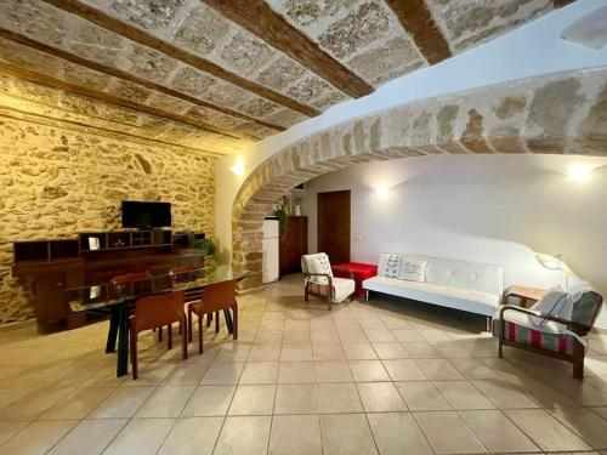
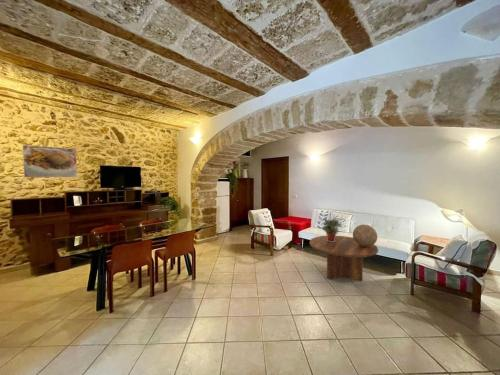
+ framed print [22,144,78,178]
+ coffee table [309,235,379,282]
+ decorative sphere [352,224,378,247]
+ potted plant [320,218,344,242]
